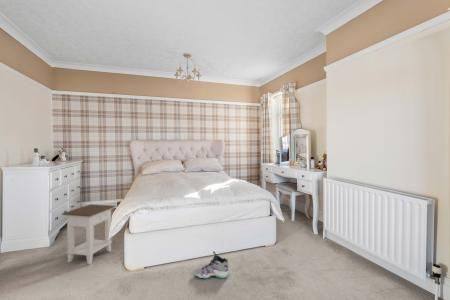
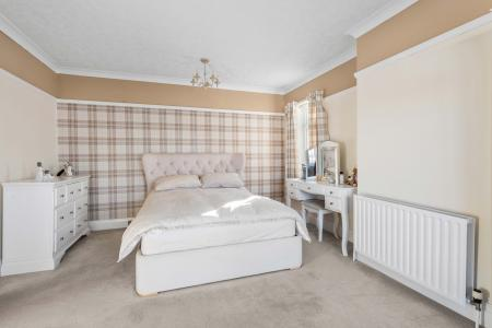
- sneaker [193,250,230,279]
- nightstand [61,203,116,266]
